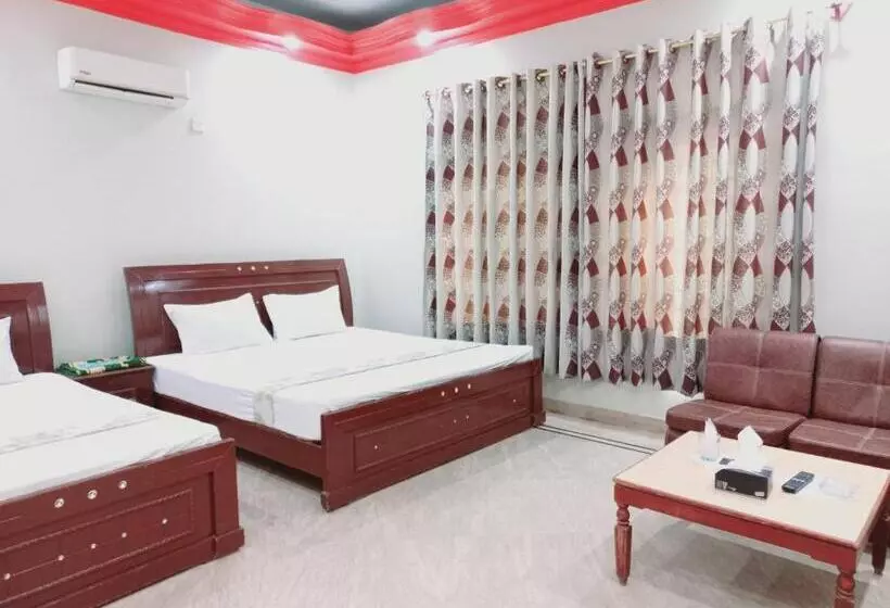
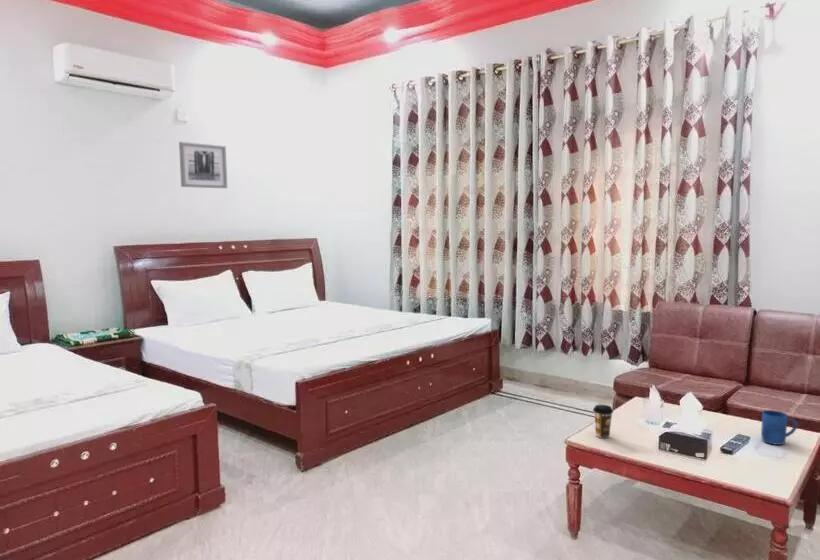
+ mug [760,409,798,446]
+ wall art [178,141,228,189]
+ coffee cup [592,404,614,439]
